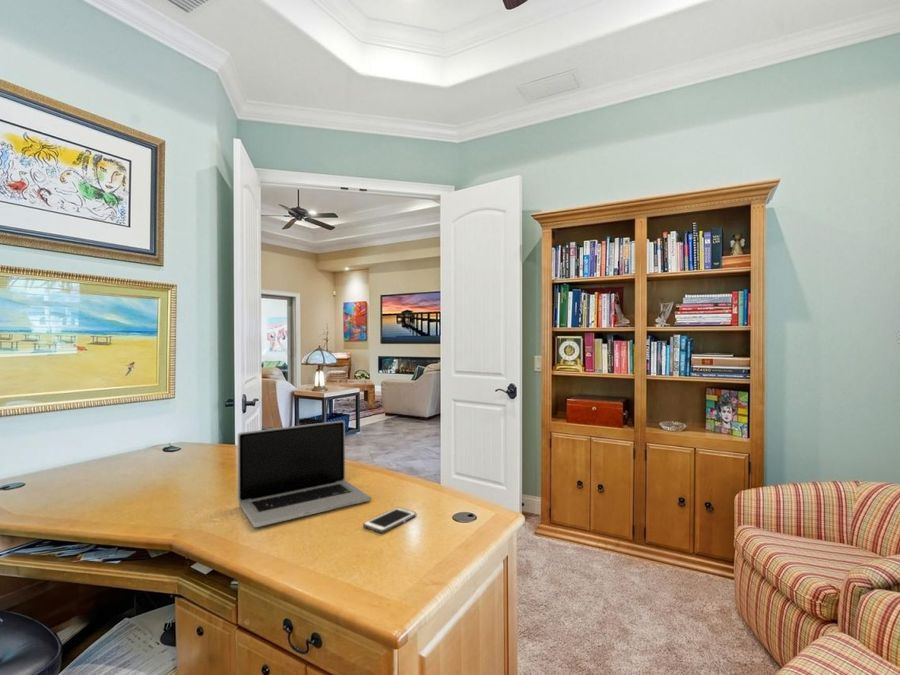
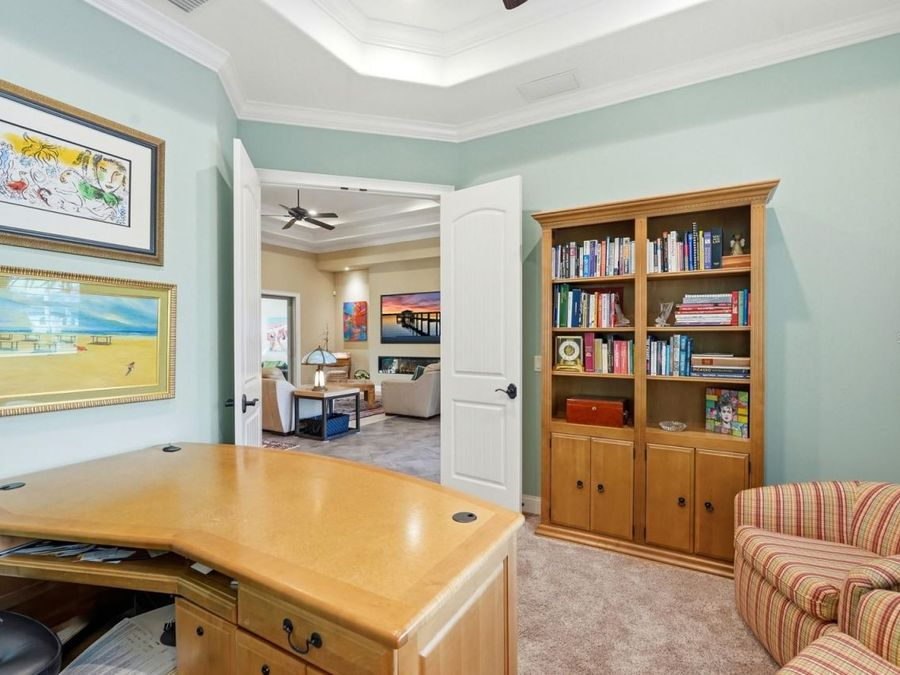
- cell phone [362,506,417,534]
- laptop [237,420,372,528]
